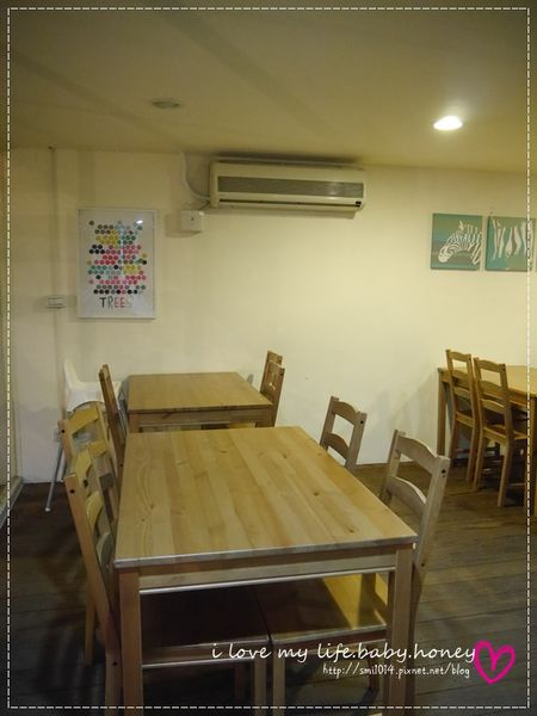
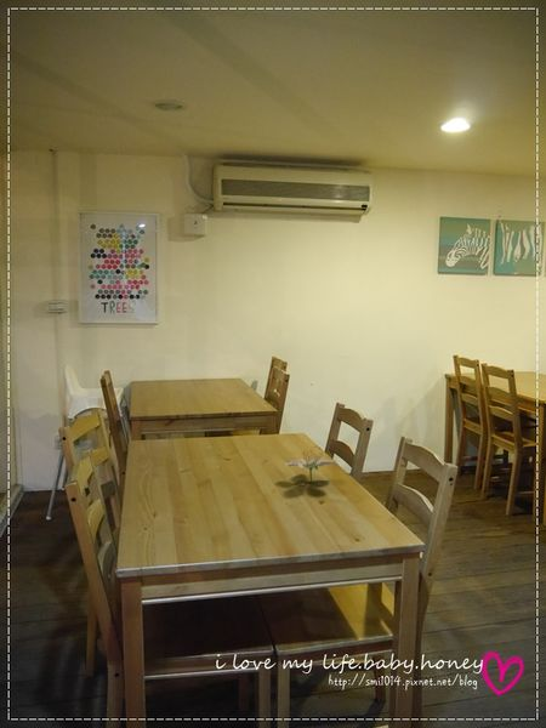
+ flower [284,449,339,483]
